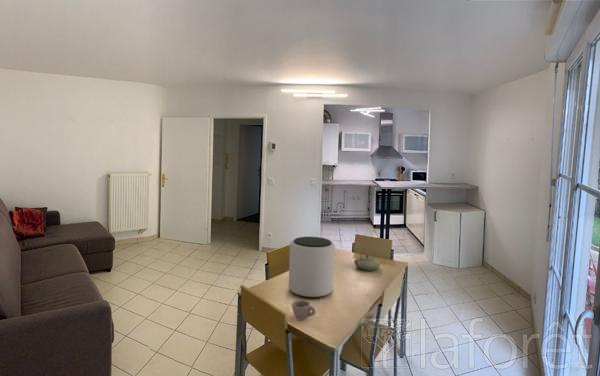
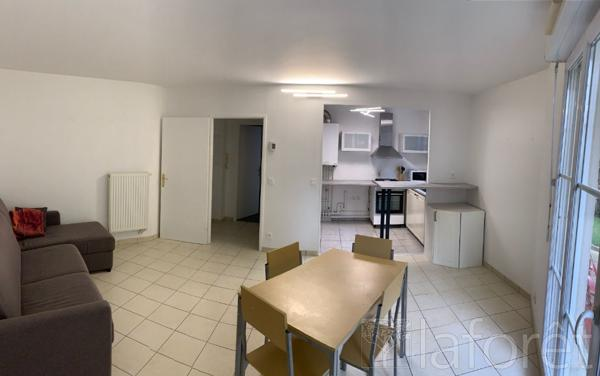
- teapot [353,246,381,271]
- cup [291,299,316,321]
- plant pot [288,236,336,299]
